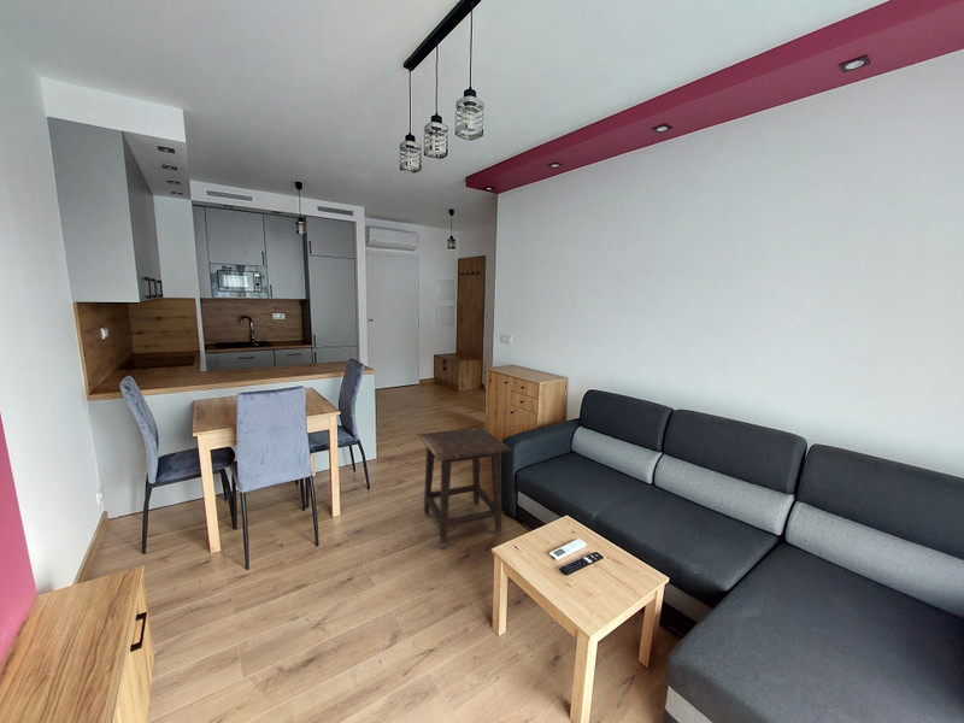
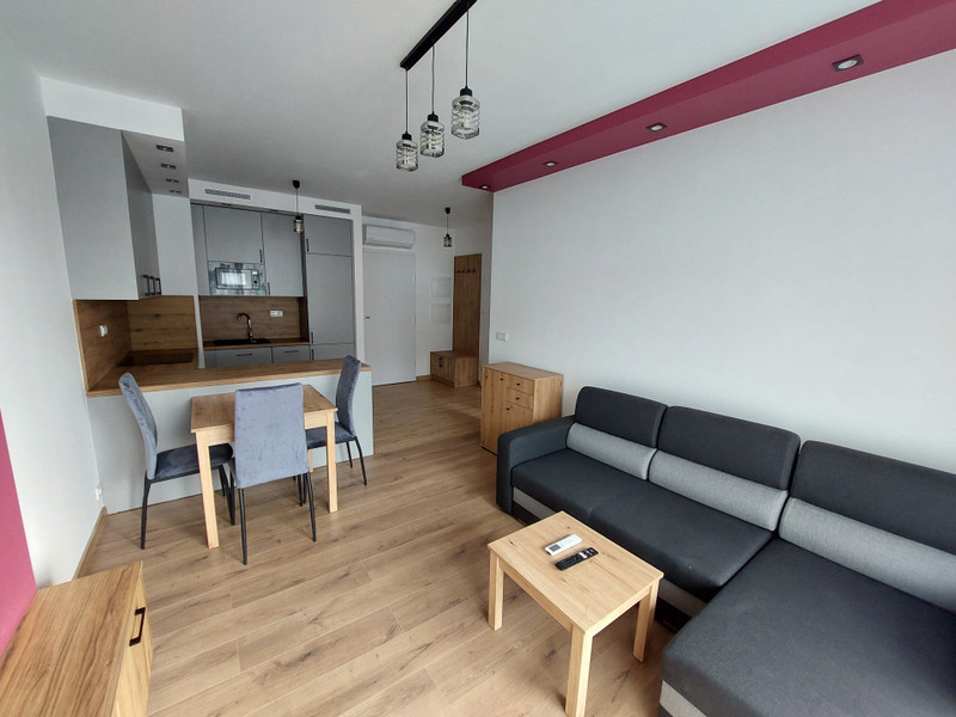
- side table [418,425,511,549]
